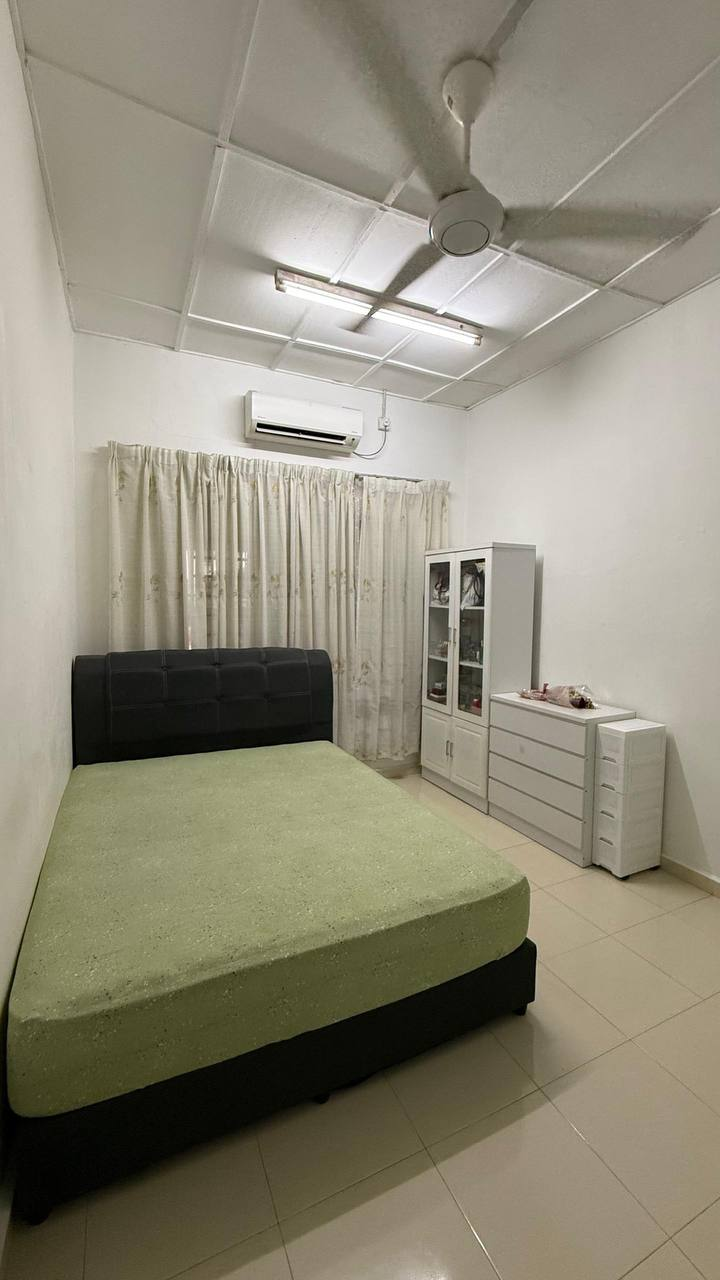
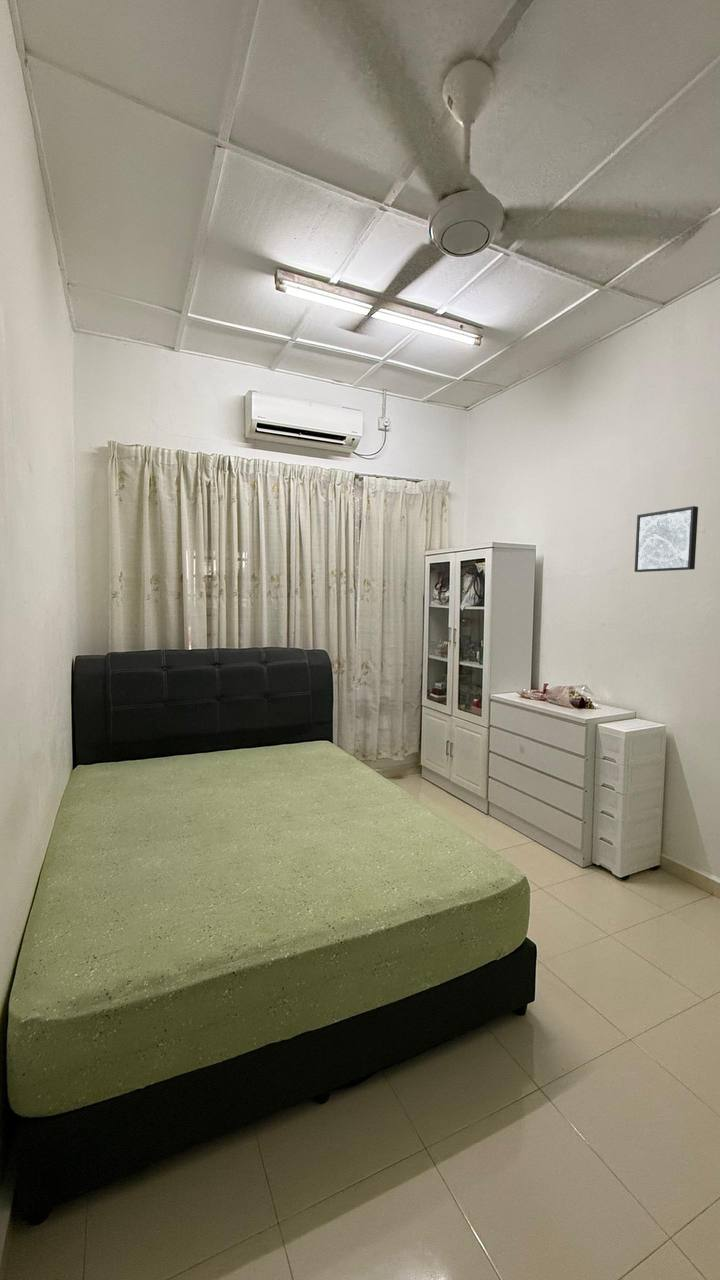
+ wall art [634,505,699,573]
